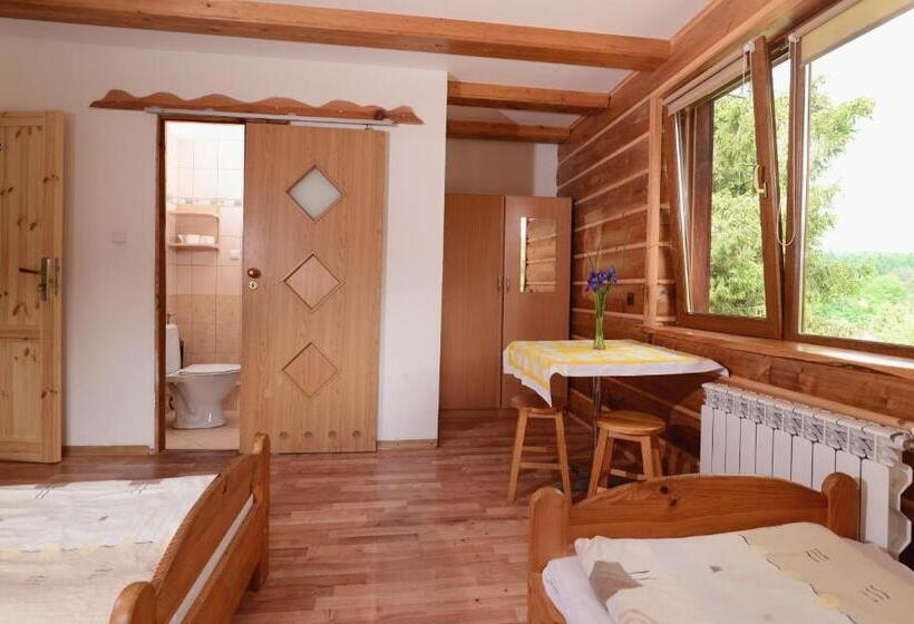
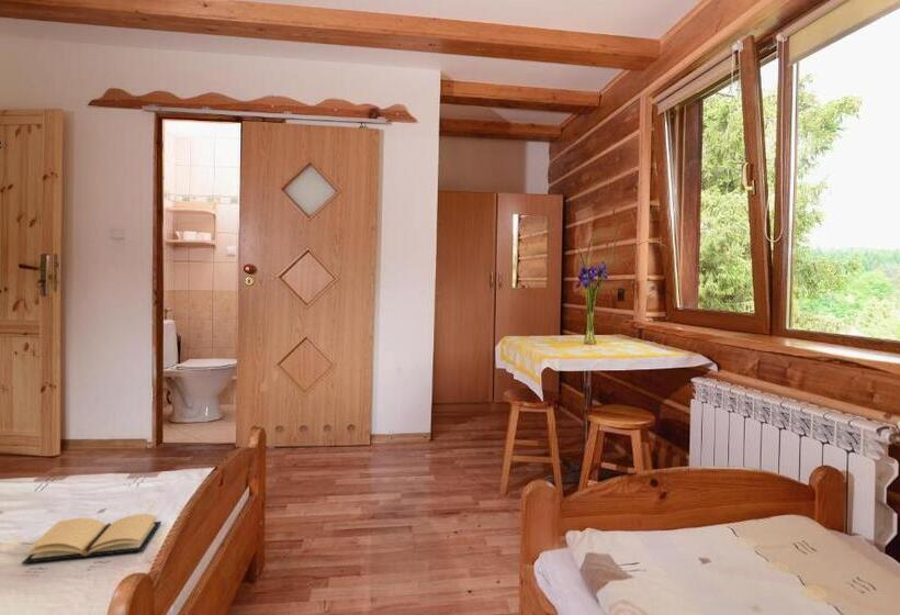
+ book [21,513,162,564]
